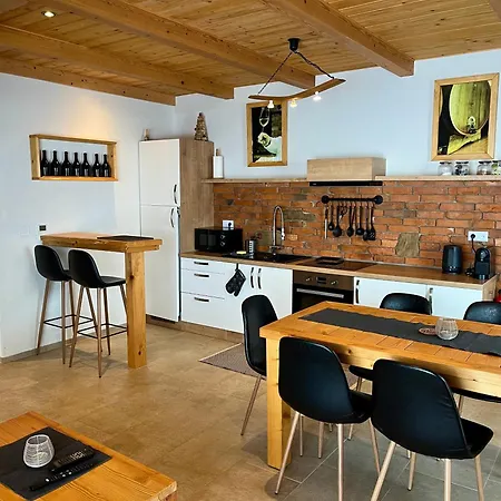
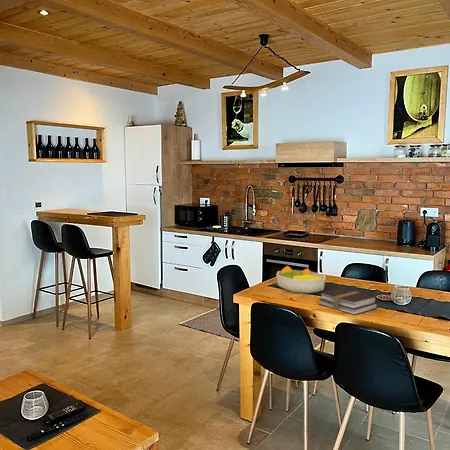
+ fruit bowl [276,265,326,294]
+ book [318,287,379,316]
